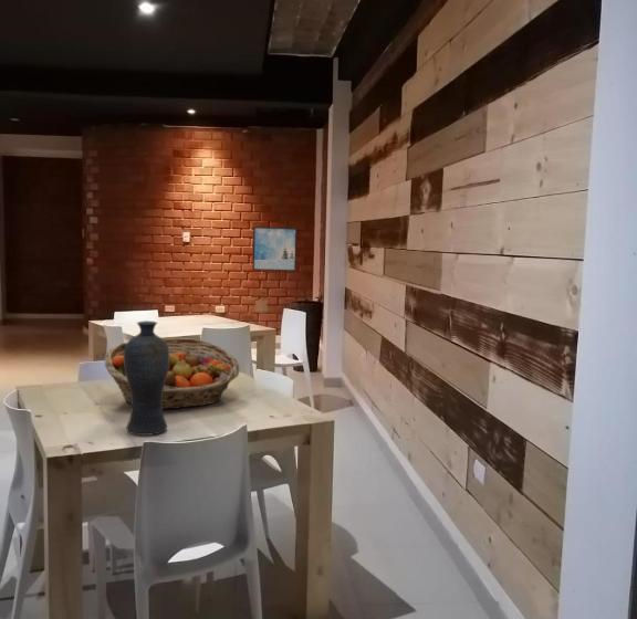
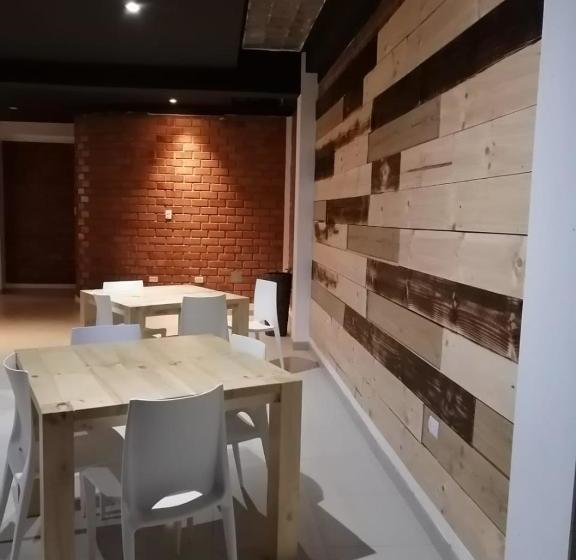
- fruit basket [104,337,240,410]
- vase [124,319,169,437]
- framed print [252,225,297,272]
